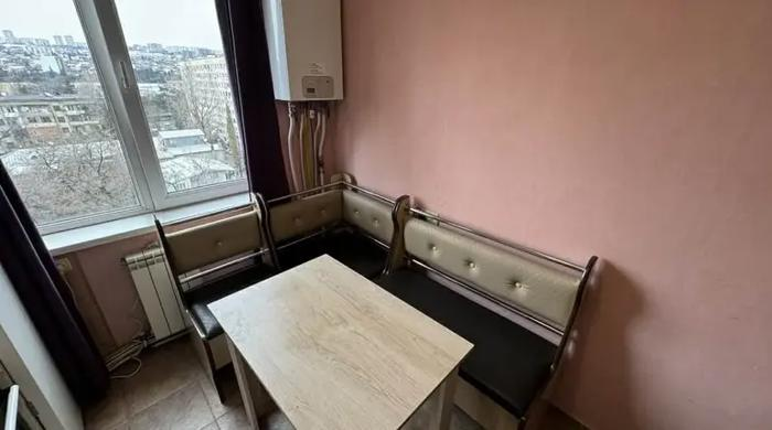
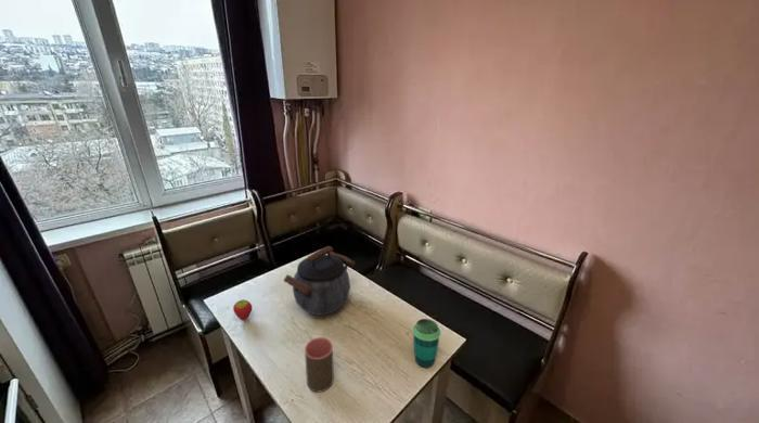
+ cup [412,318,441,369]
+ cup [304,336,335,394]
+ fruit [232,298,253,321]
+ kettle [283,245,356,316]
